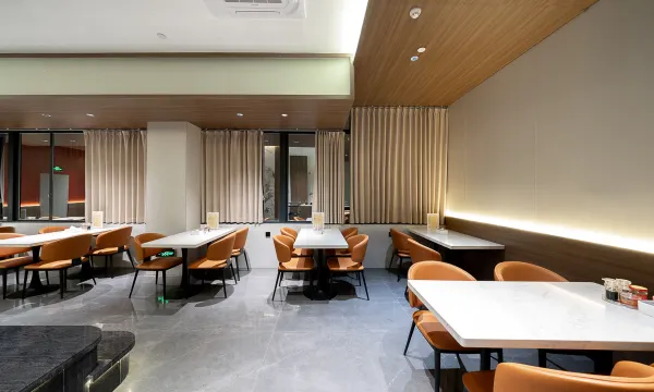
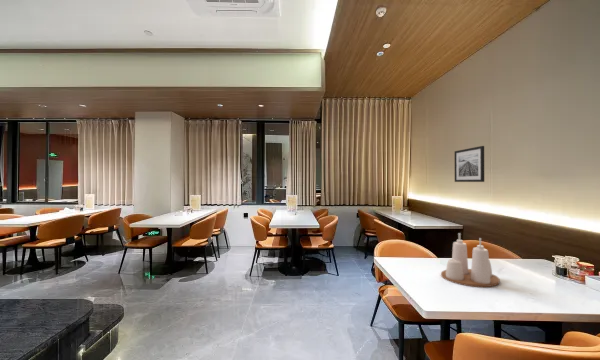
+ condiment set [440,232,501,288]
+ wall art [454,145,485,183]
